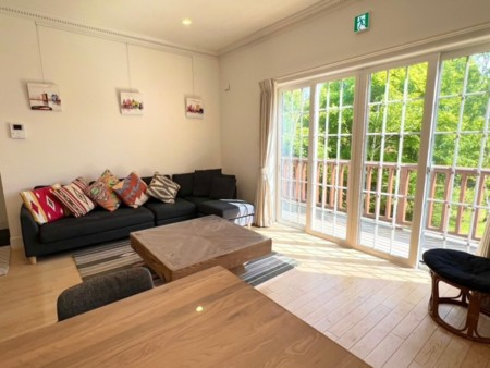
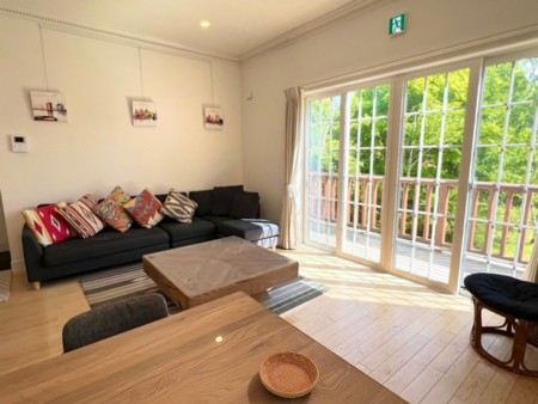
+ saucer [258,350,320,399]
